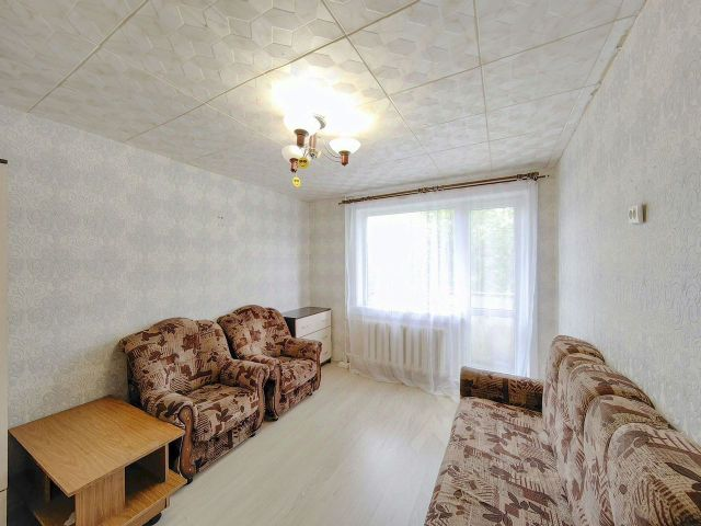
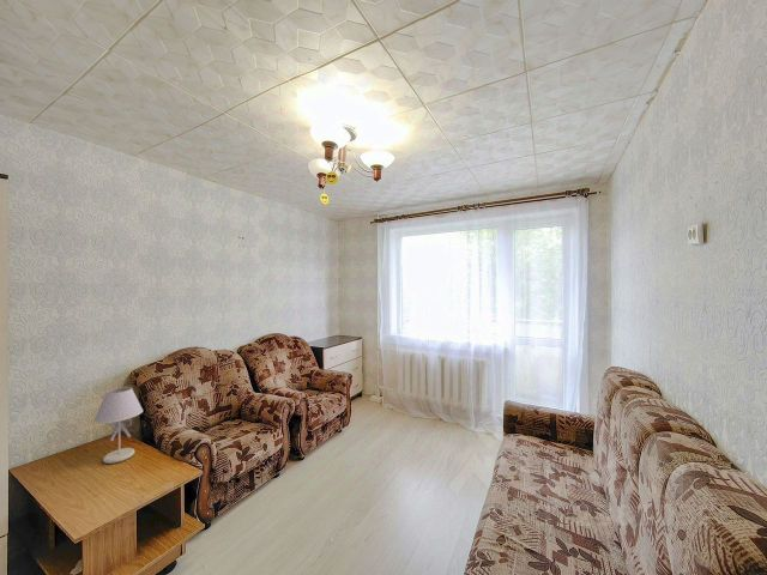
+ table lamp [92,386,144,465]
